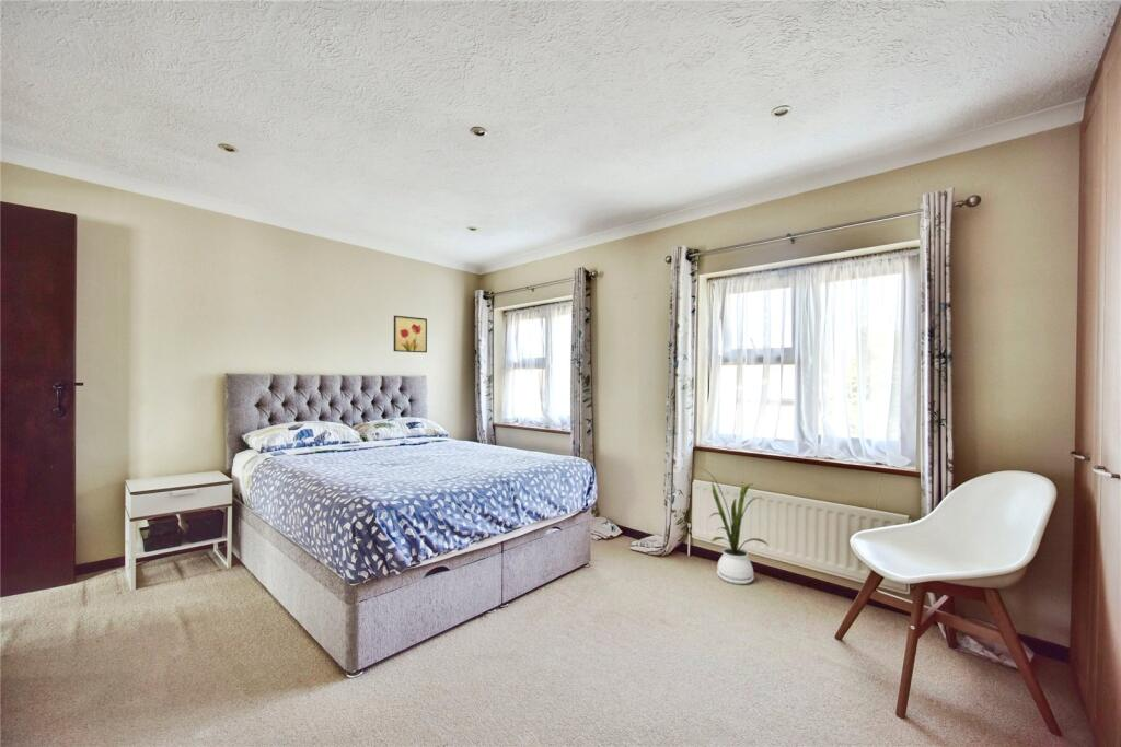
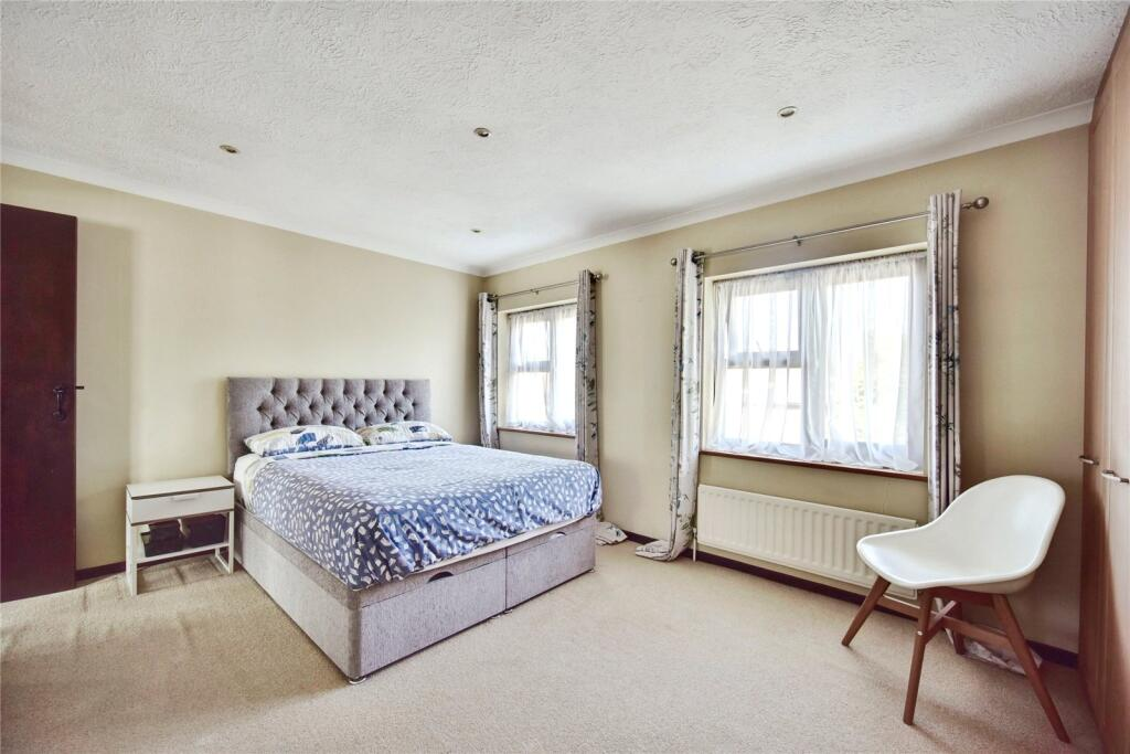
- house plant [698,467,771,585]
- wall art [393,315,428,353]
